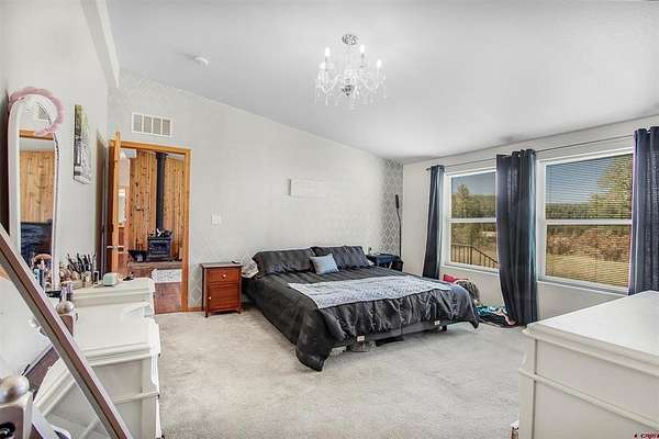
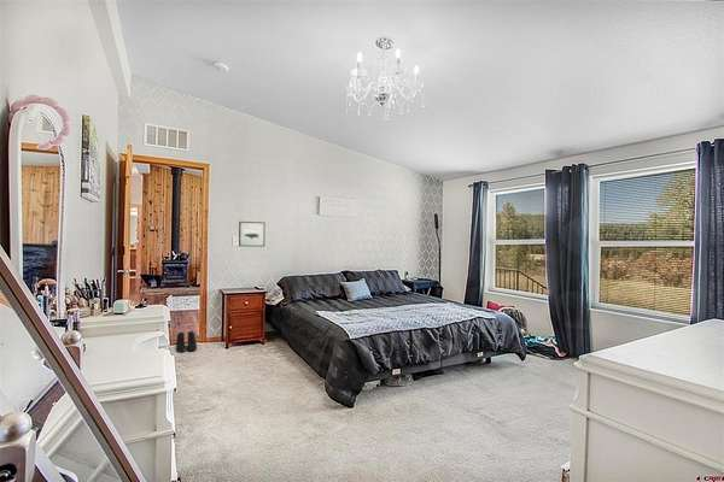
+ wall art [238,221,267,248]
+ boots [175,330,198,353]
